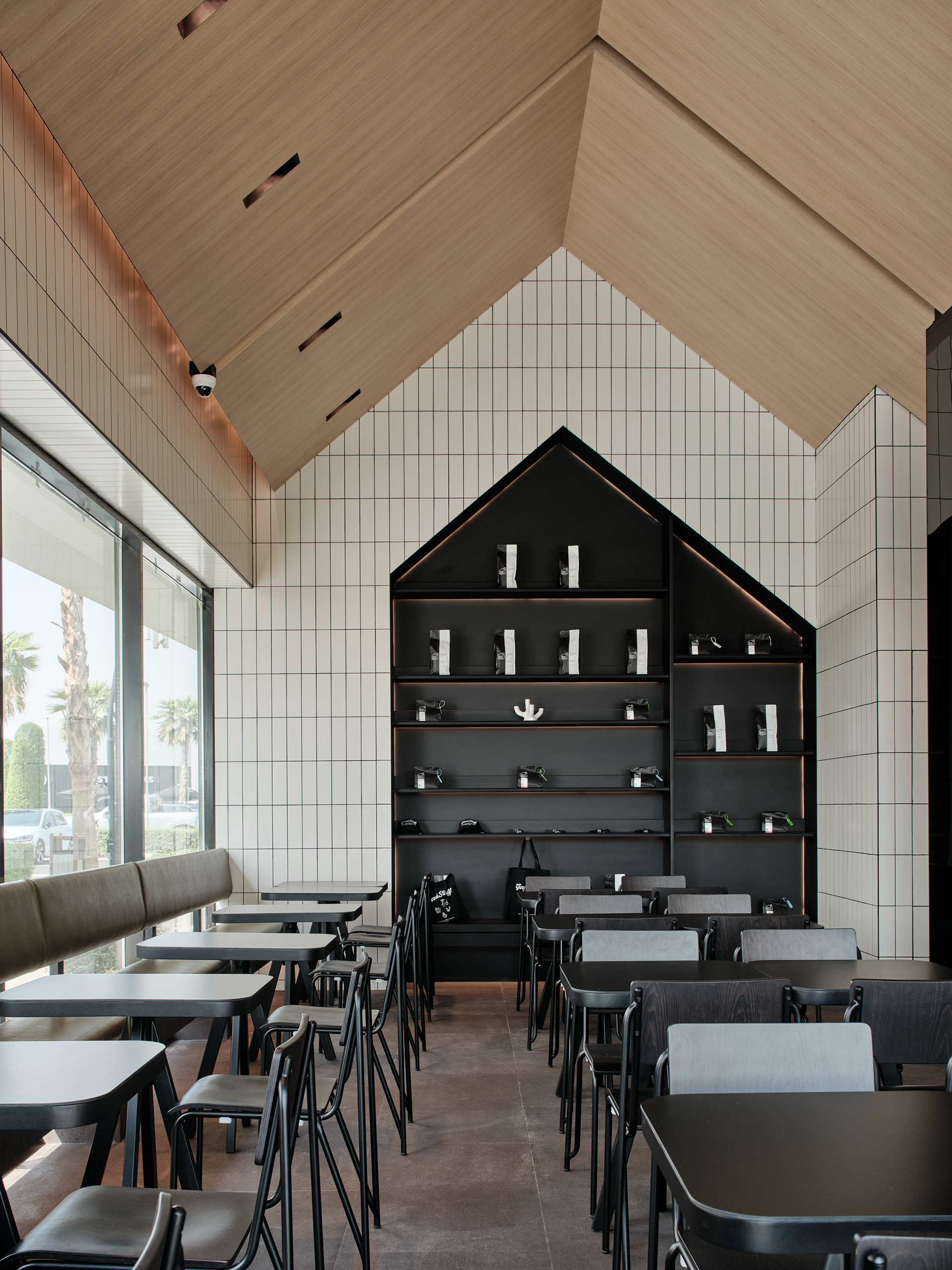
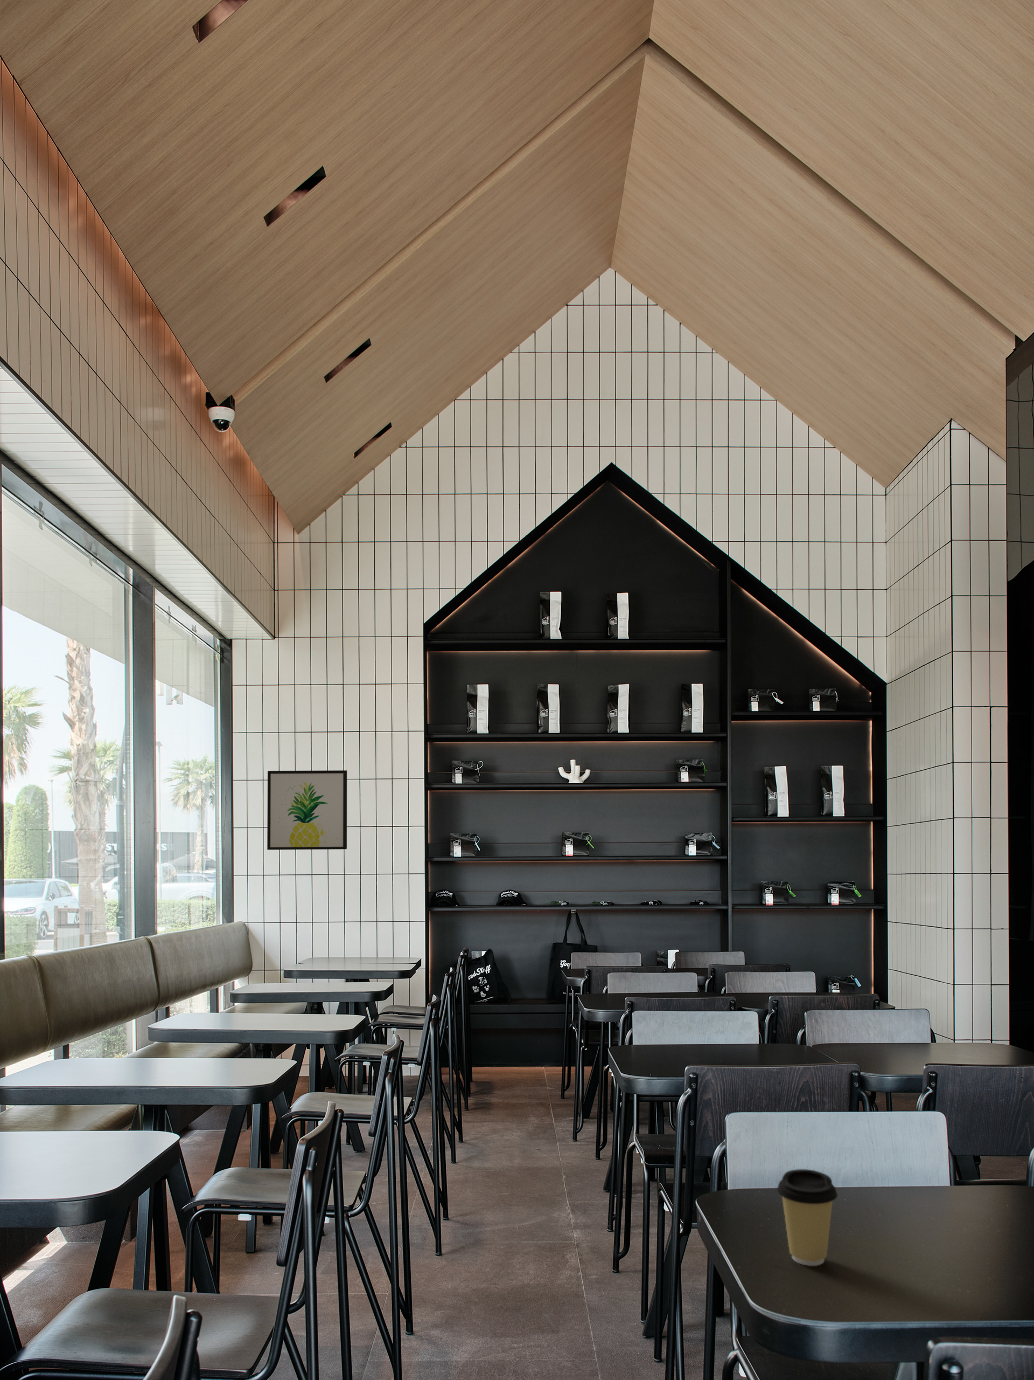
+ wall art [266,769,348,850]
+ coffee cup [777,1169,838,1266]
